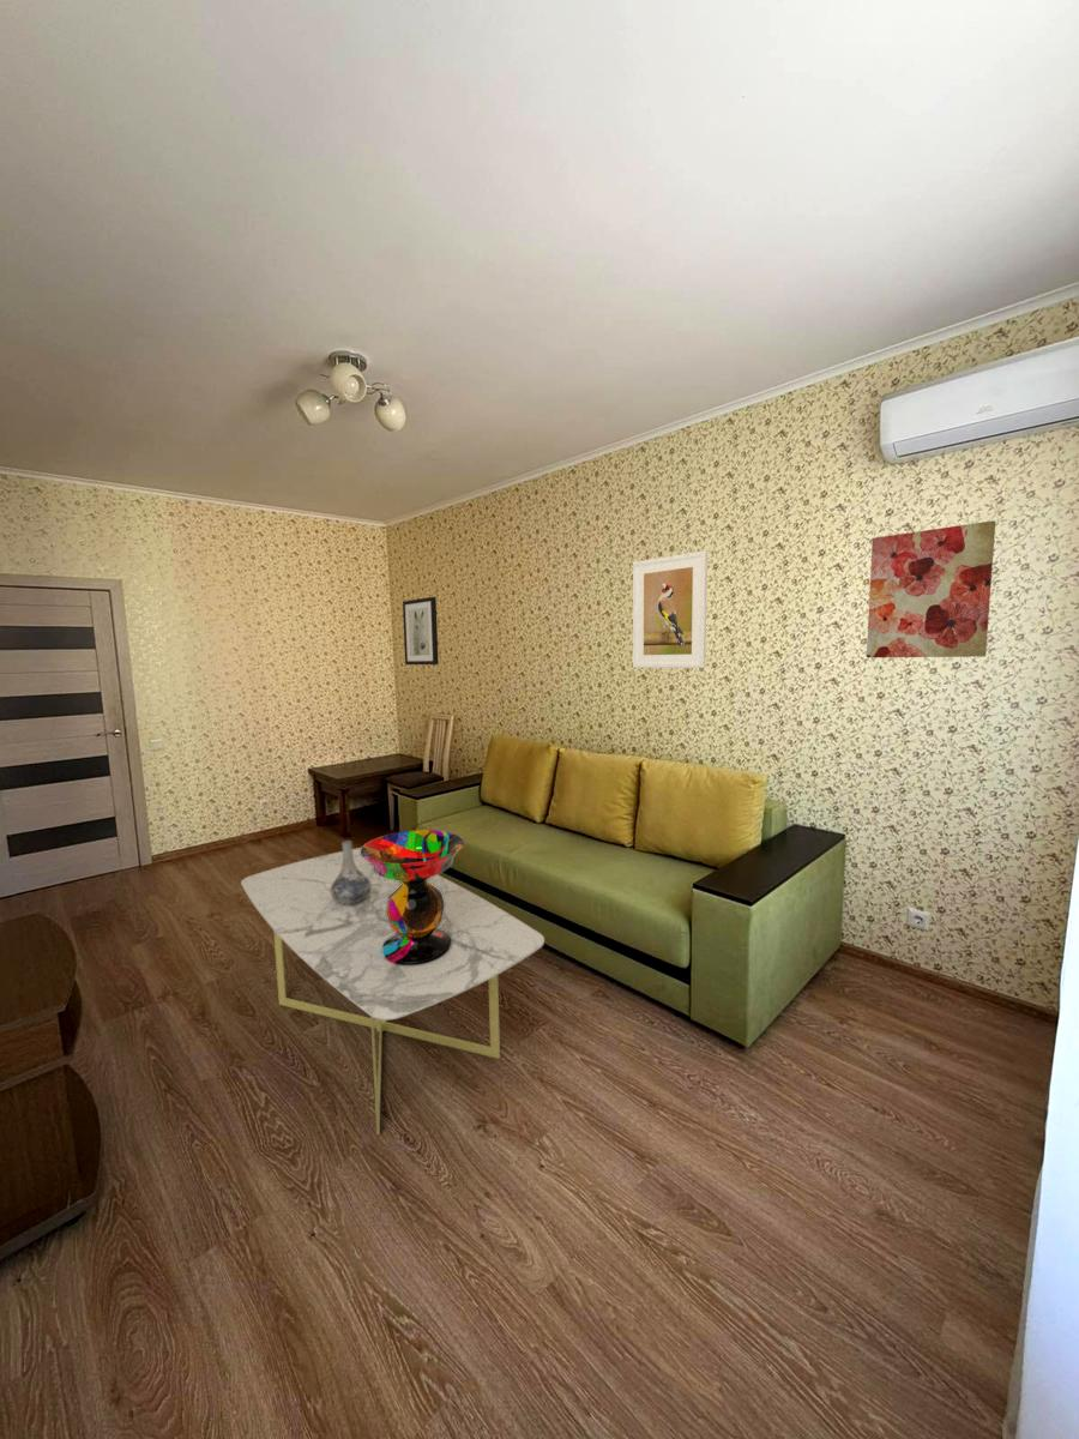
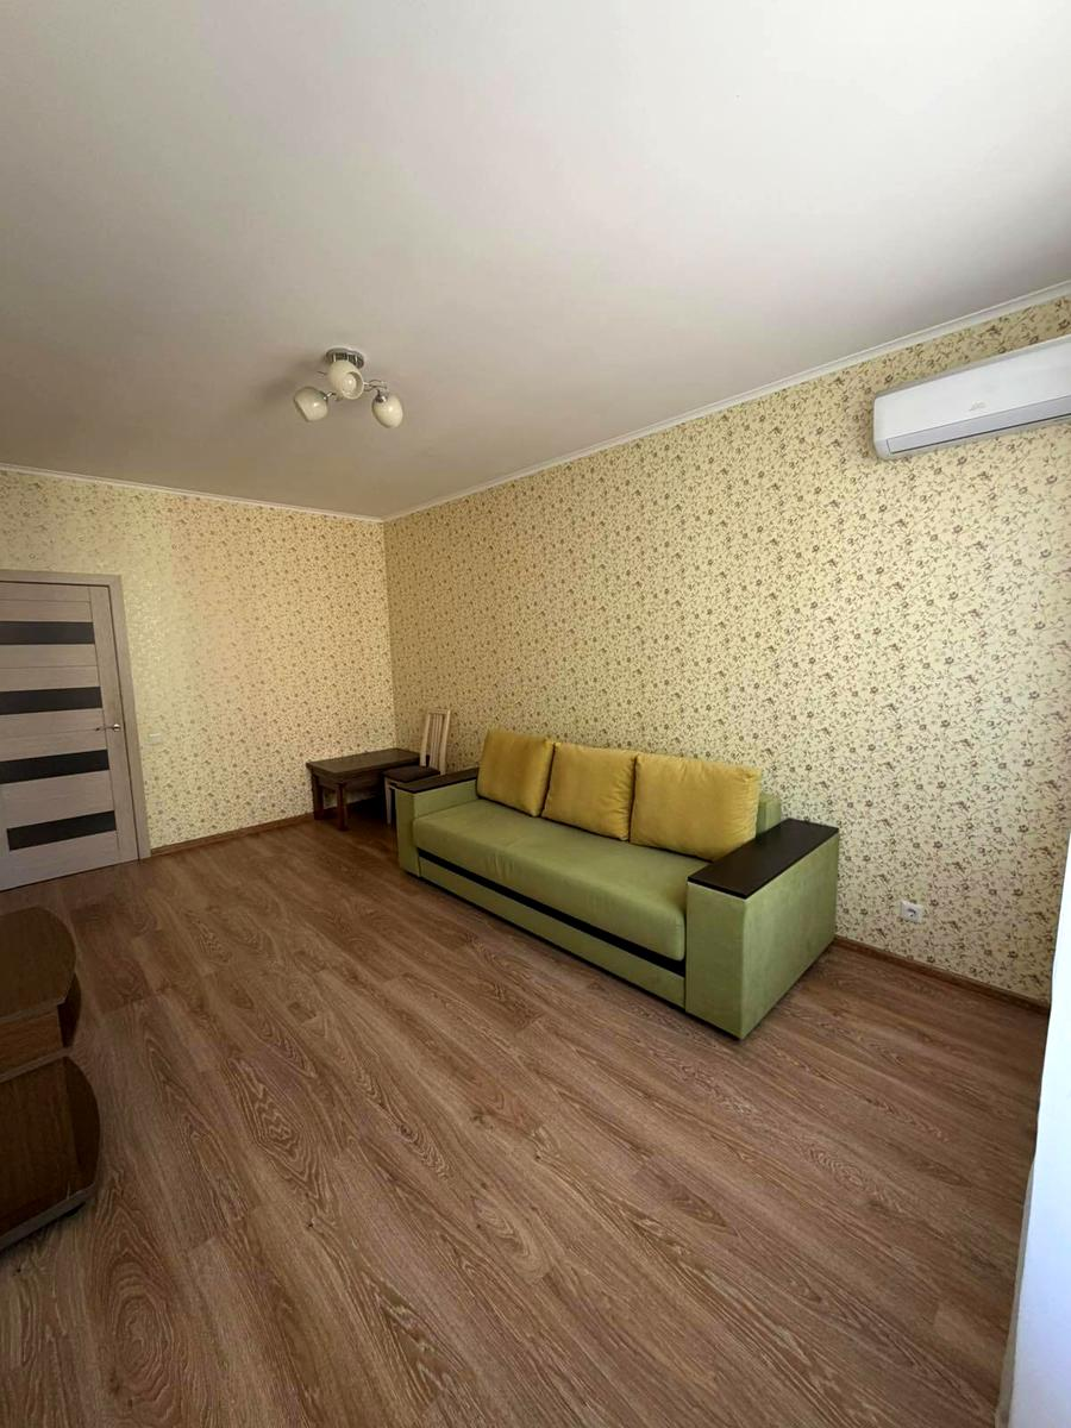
- wall art [866,519,996,658]
- wall art [402,596,440,666]
- decorative vase [331,839,372,905]
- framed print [632,549,709,669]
- decorative bowl [360,829,465,965]
- coffee table [240,847,545,1137]
